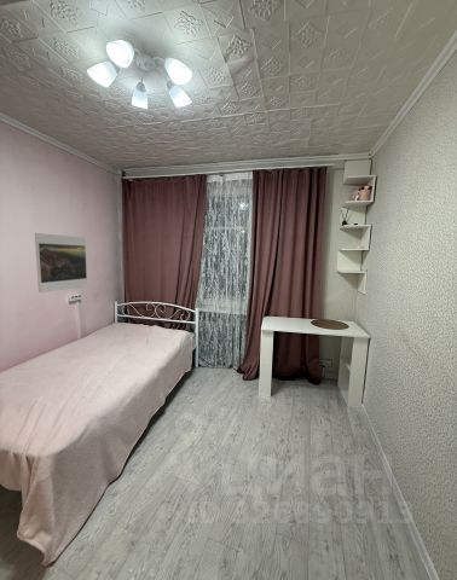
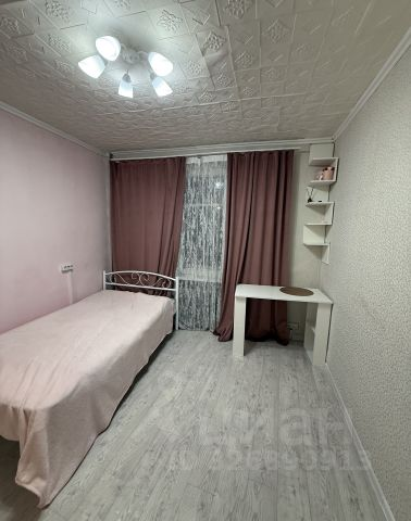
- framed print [34,232,88,294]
